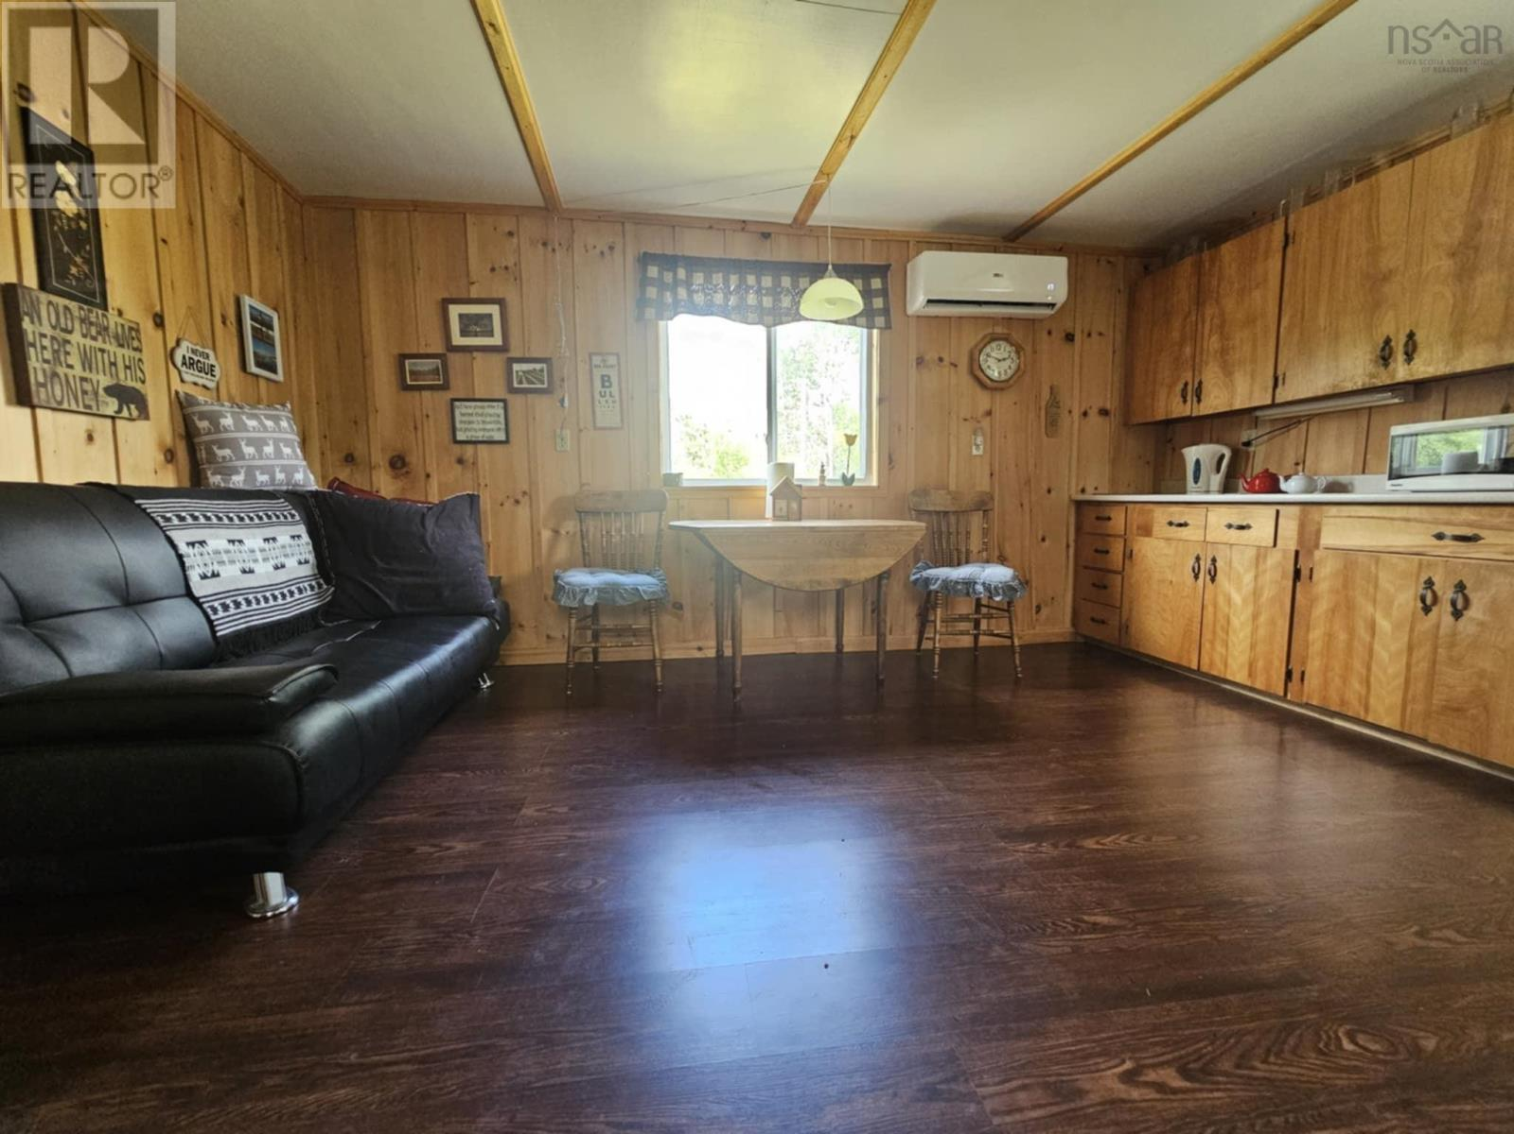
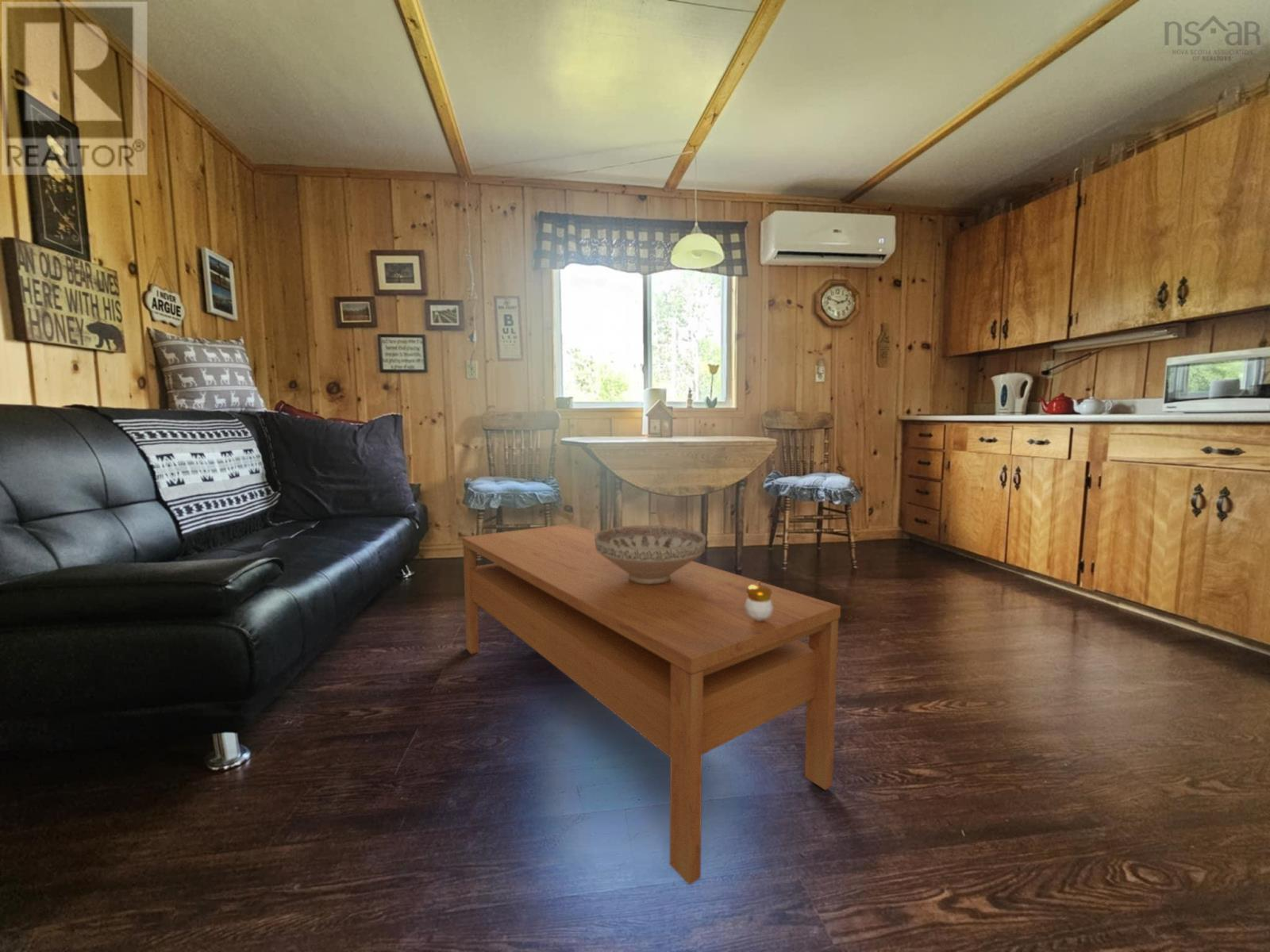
+ coffee table [461,523,841,886]
+ candle [745,580,773,621]
+ decorative bowl [595,524,706,584]
